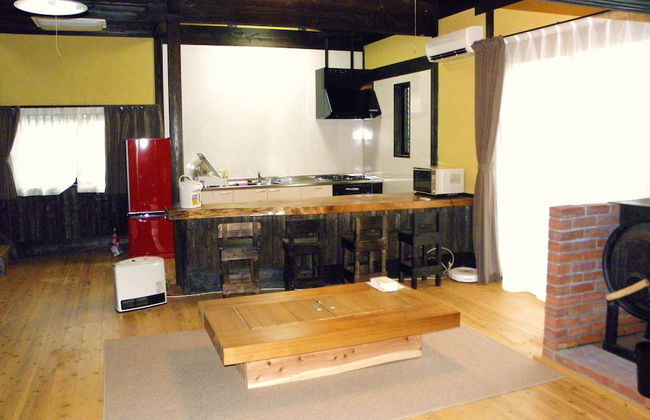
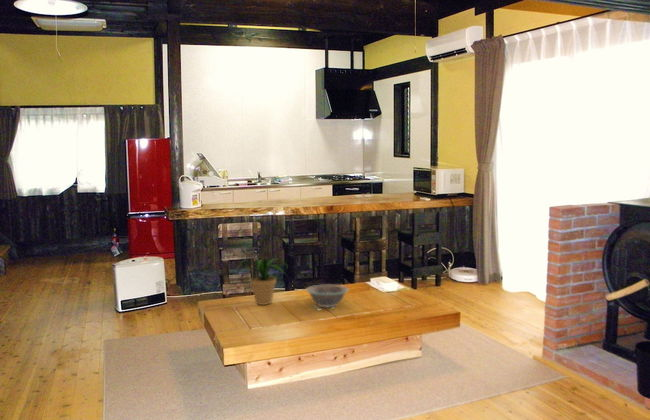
+ decorative bowl [305,284,350,308]
+ potted plant [237,256,288,306]
